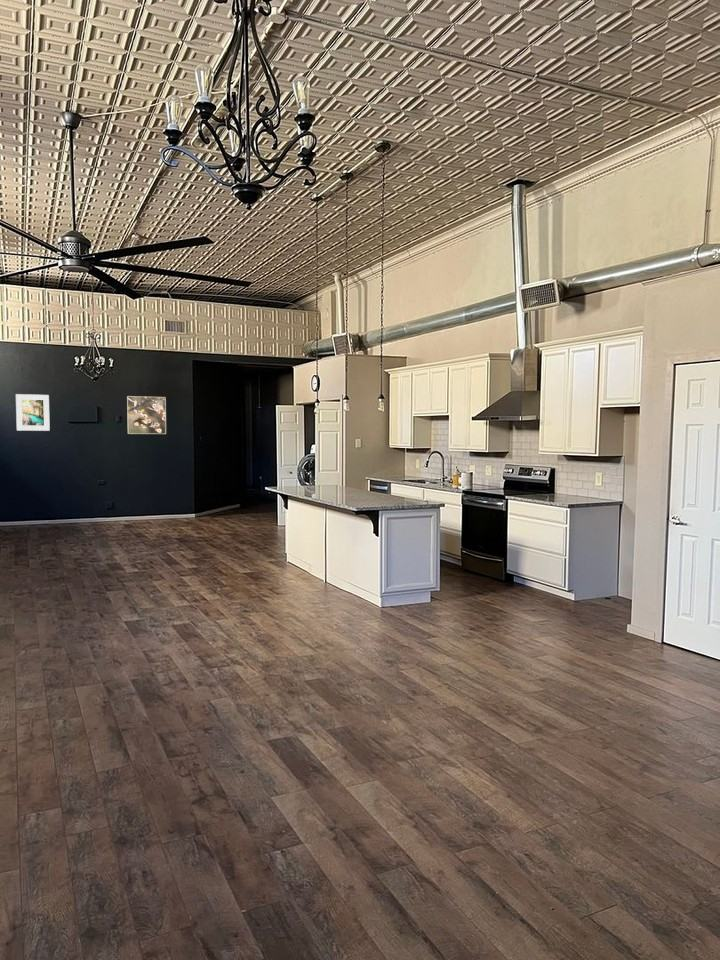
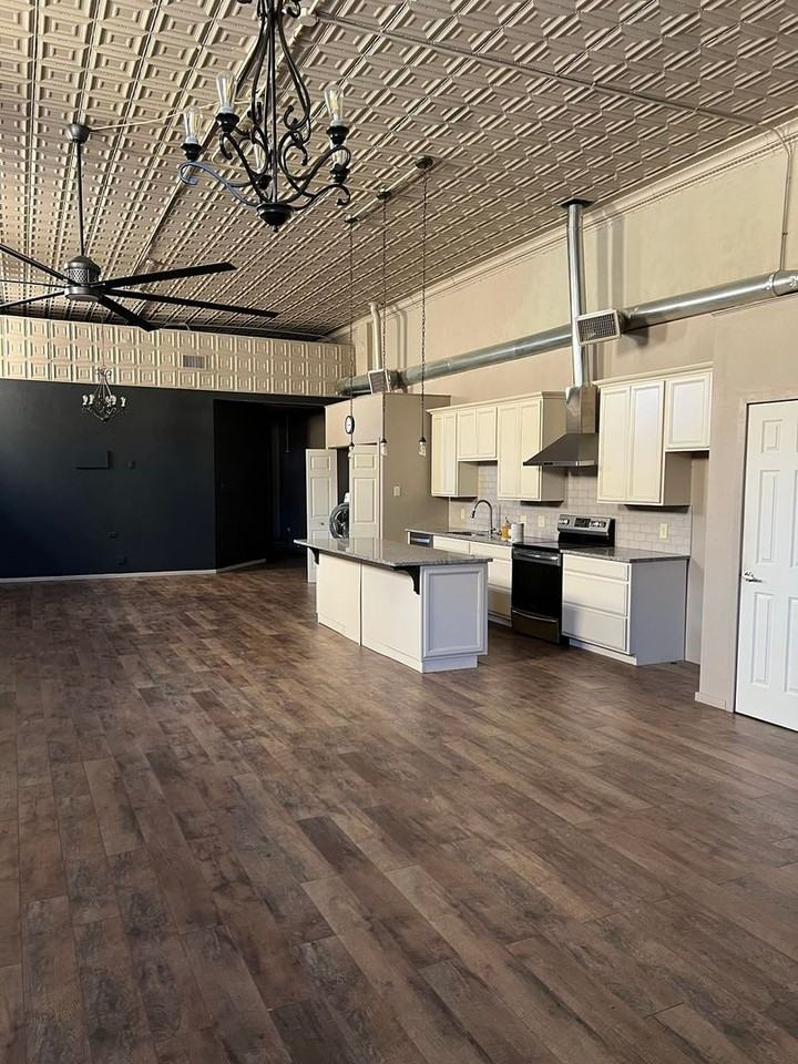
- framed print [126,395,167,435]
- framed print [15,393,51,432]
